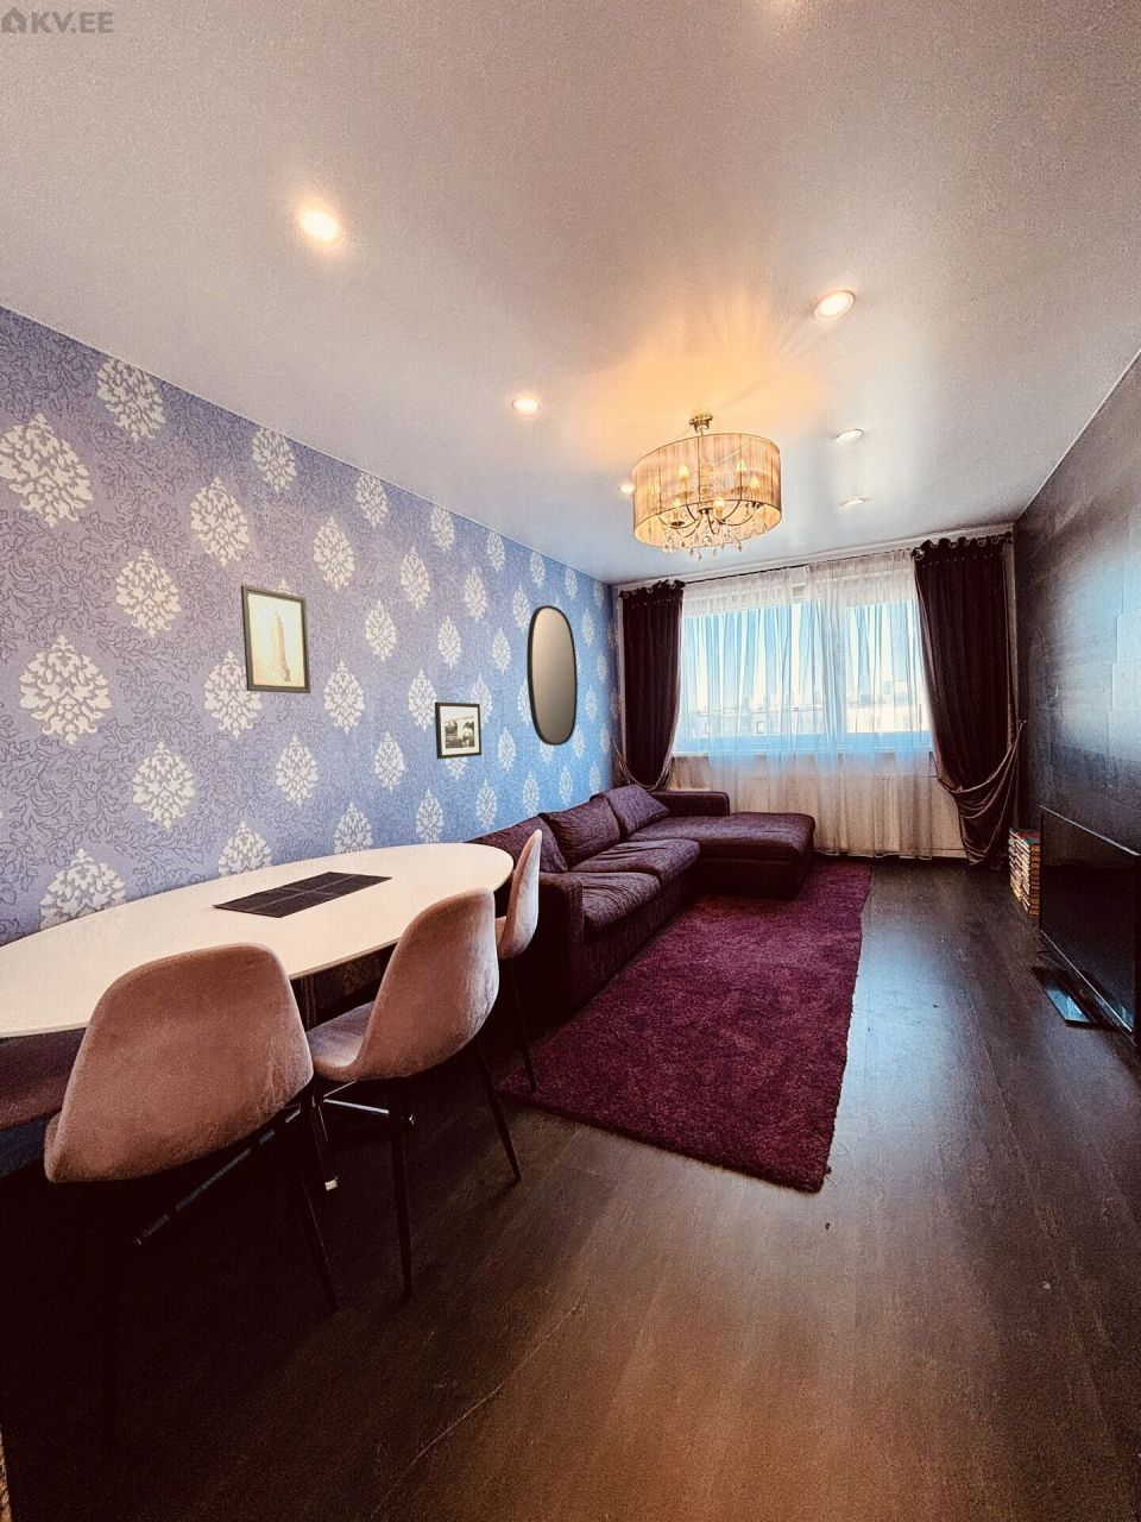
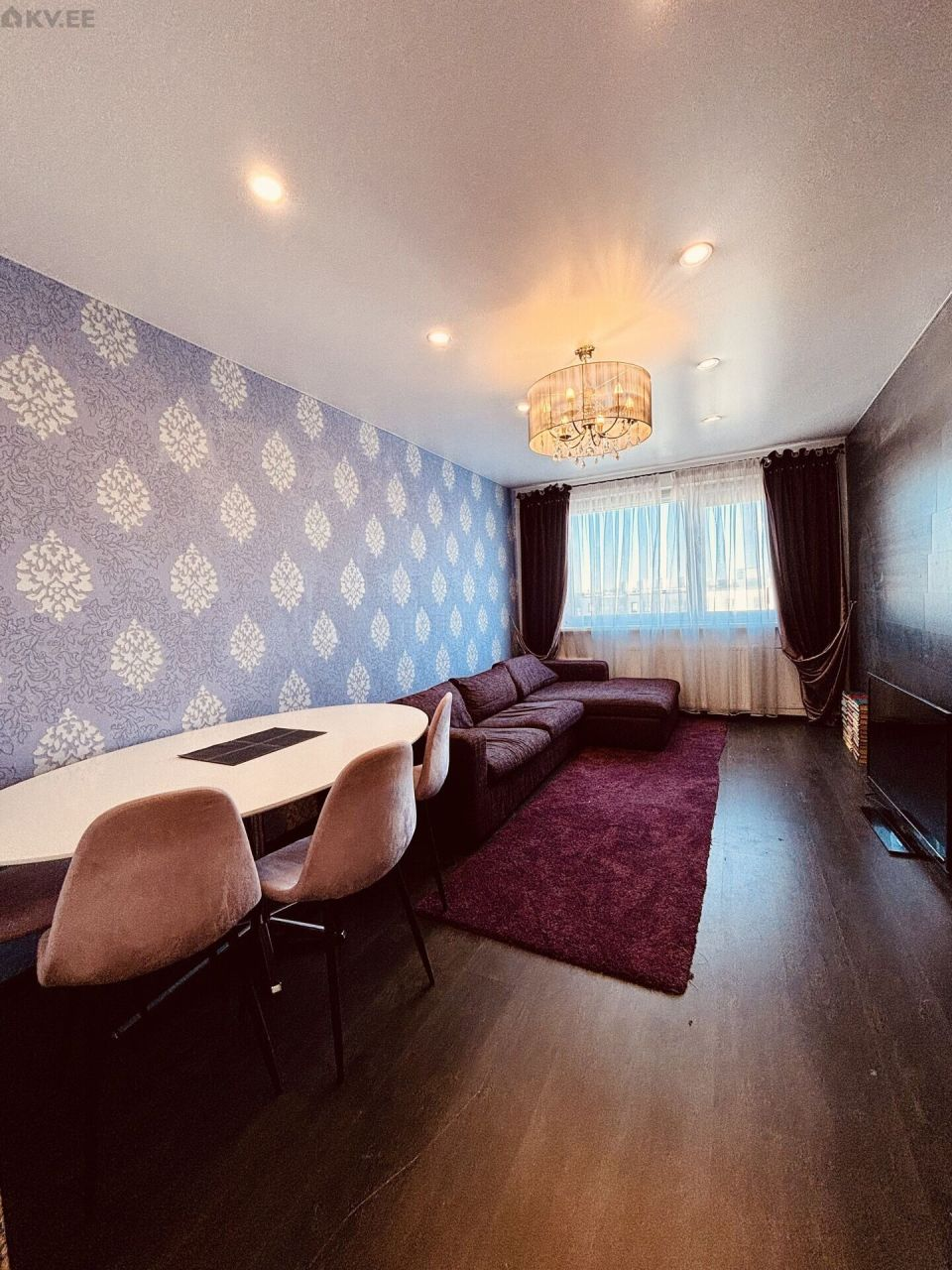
- picture frame [434,700,483,760]
- home mirror [525,604,579,747]
- wall art [240,584,312,694]
